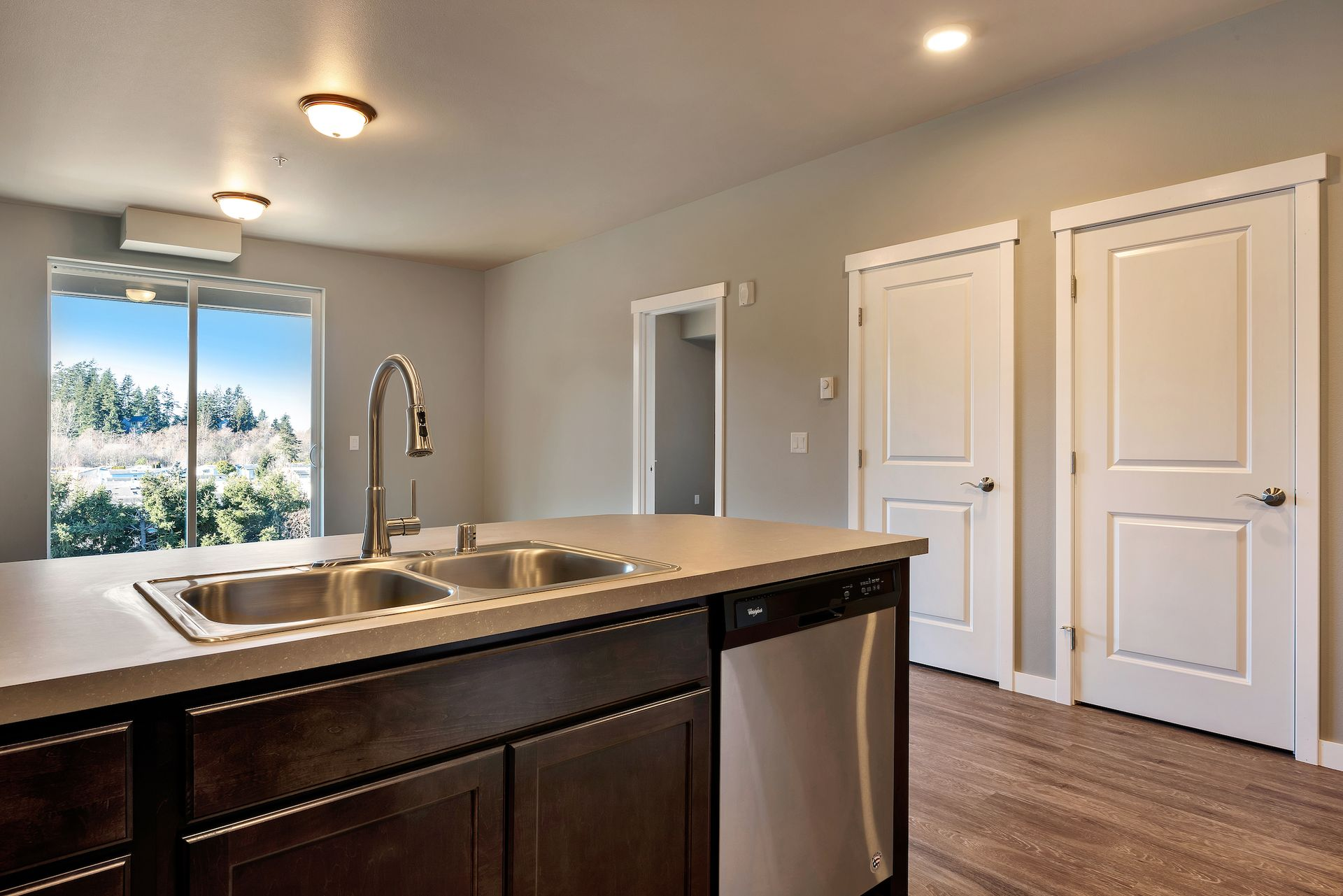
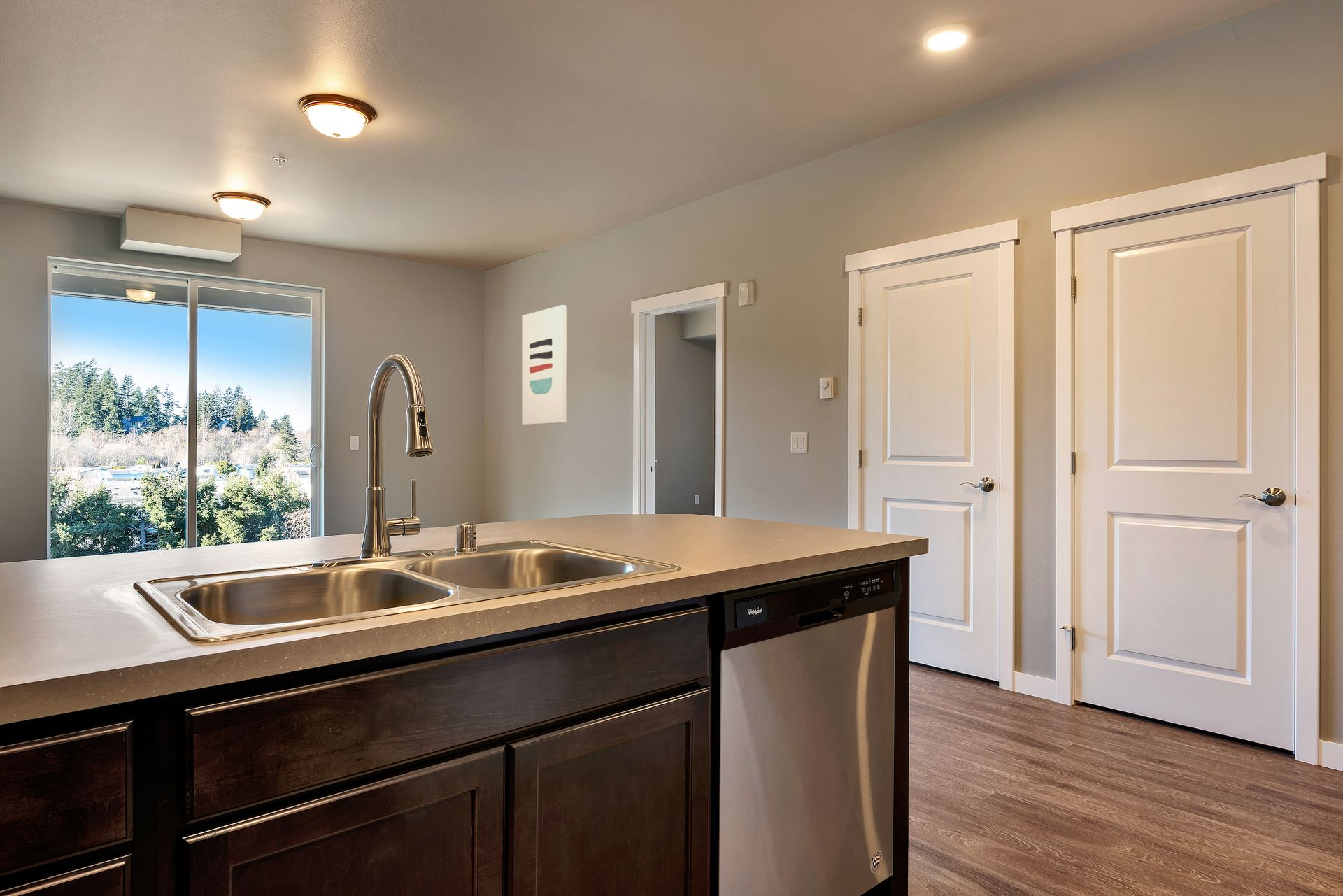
+ wall art [521,304,567,425]
